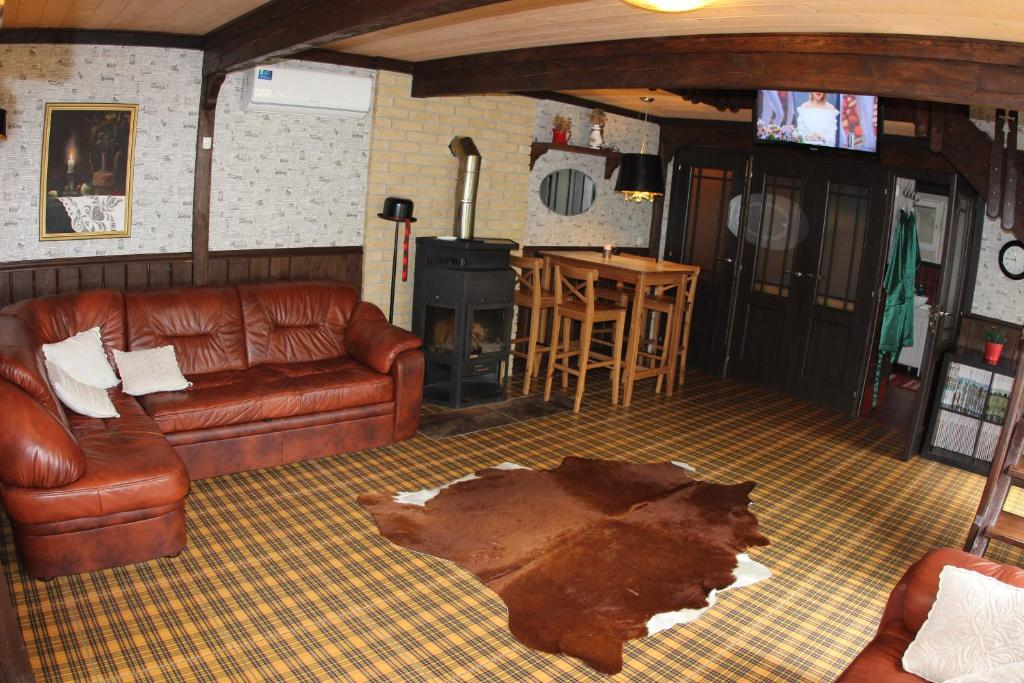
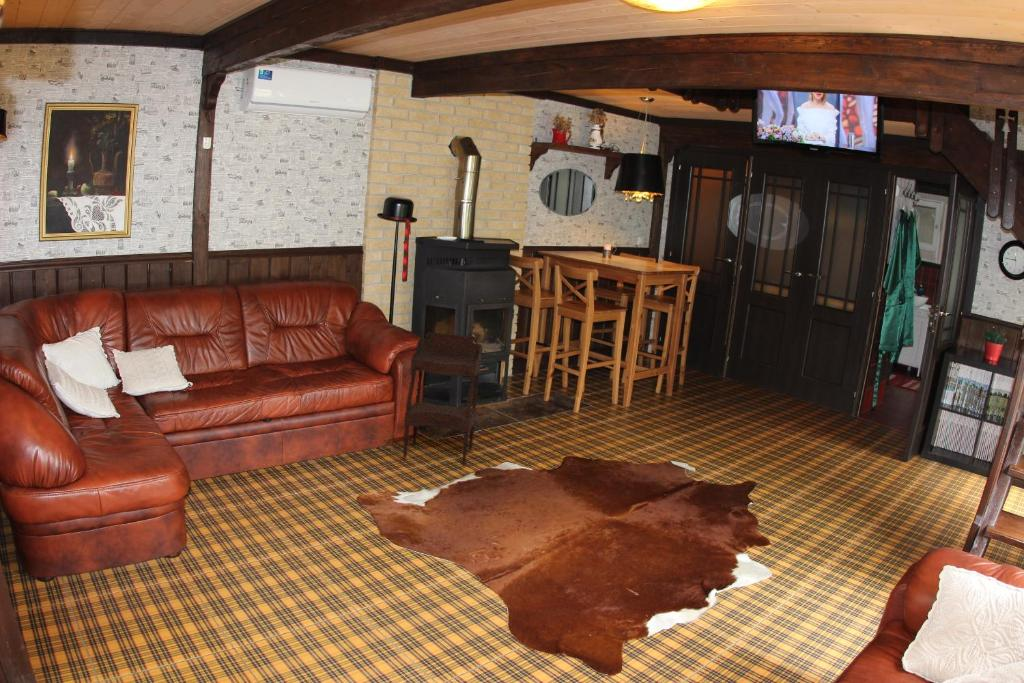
+ side table [402,331,483,465]
